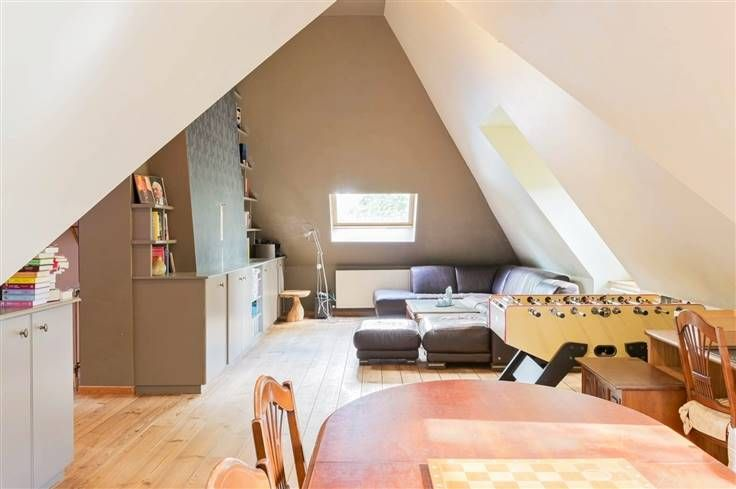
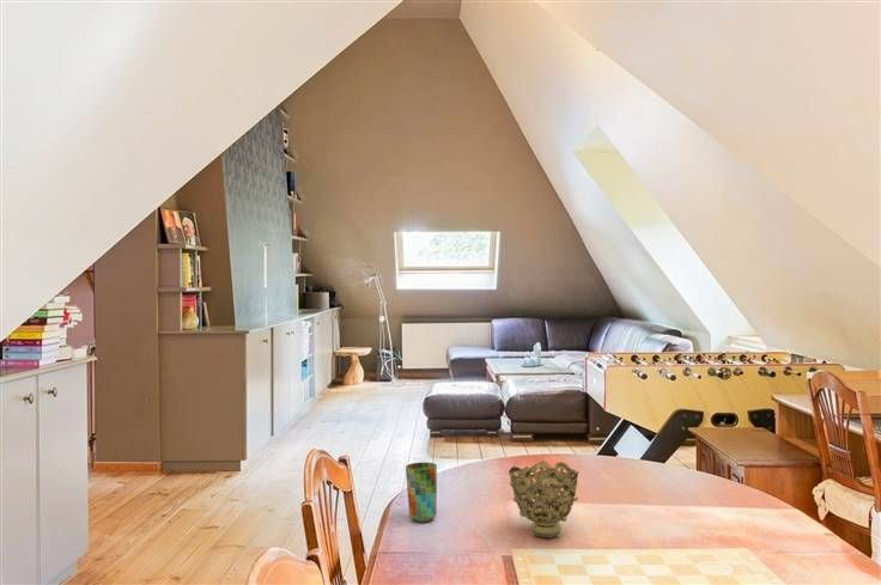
+ cup [405,462,438,523]
+ decorative bowl [508,461,579,538]
